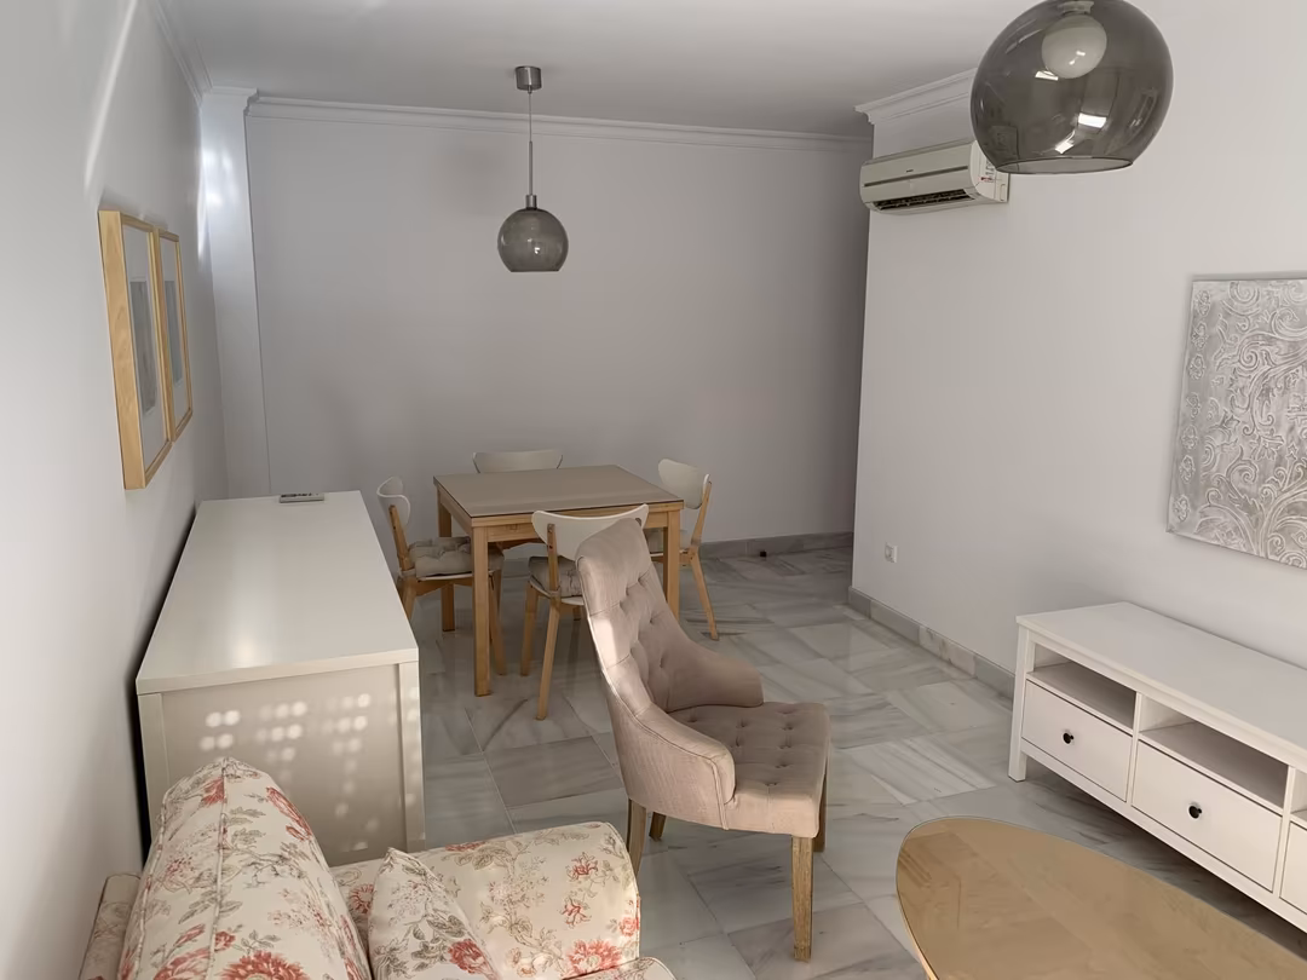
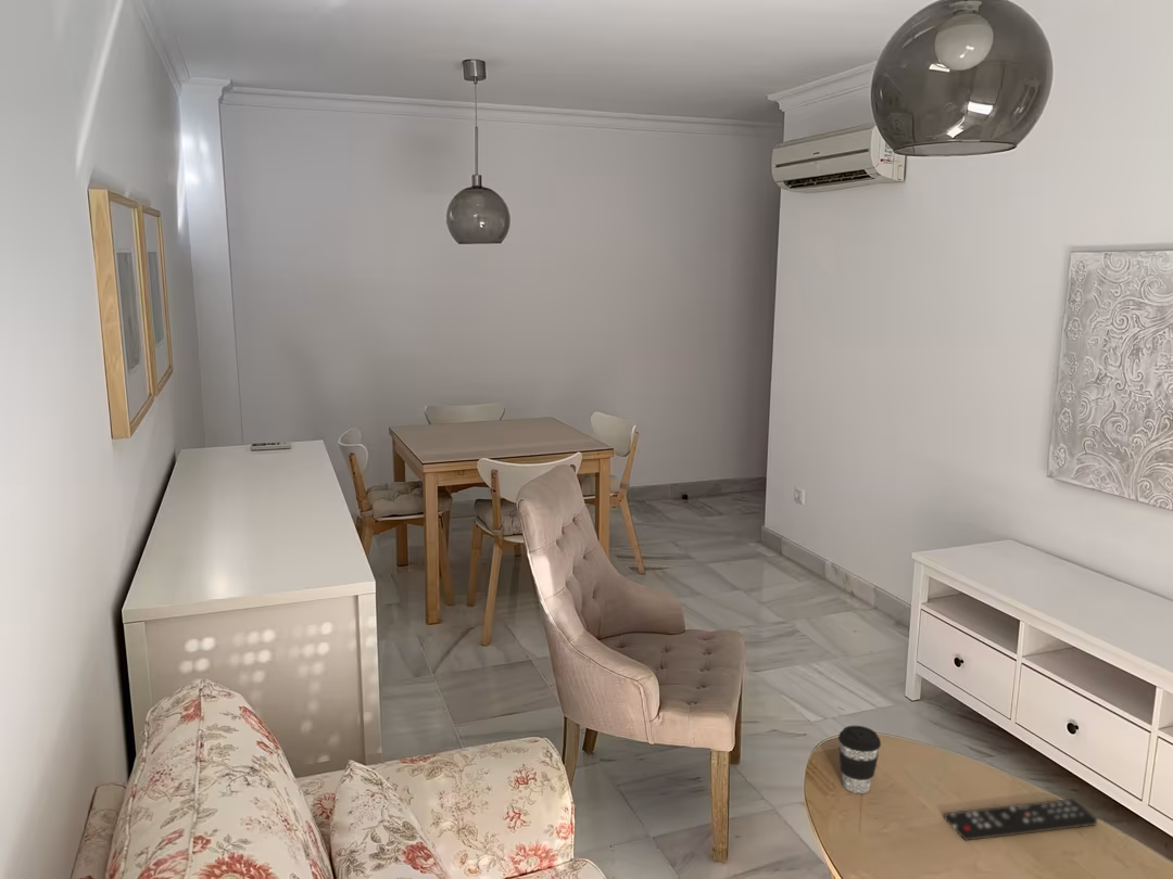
+ remote control [943,798,1099,842]
+ coffee cup [837,725,882,794]
